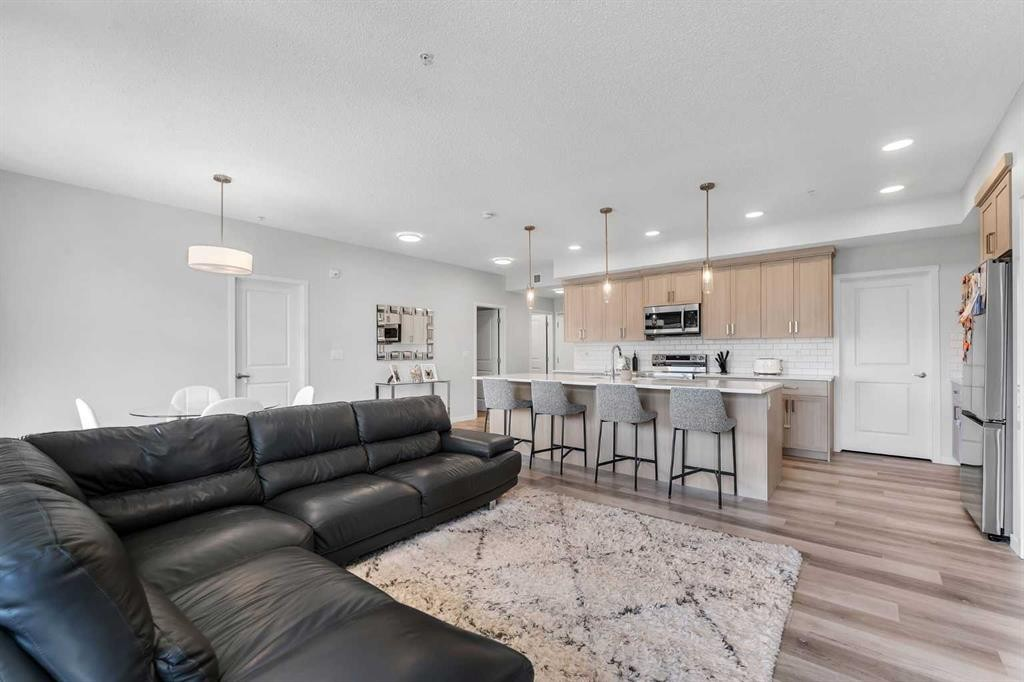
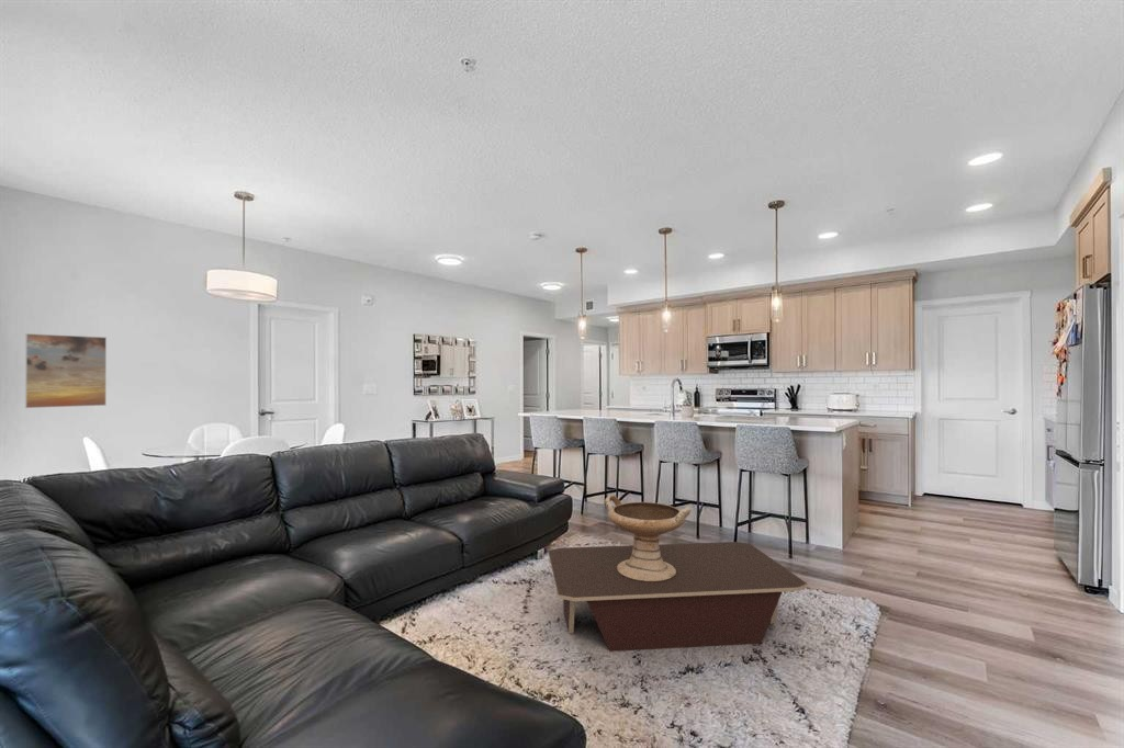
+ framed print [24,332,108,409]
+ decorative bowl [604,495,692,581]
+ coffee table [548,541,808,653]
